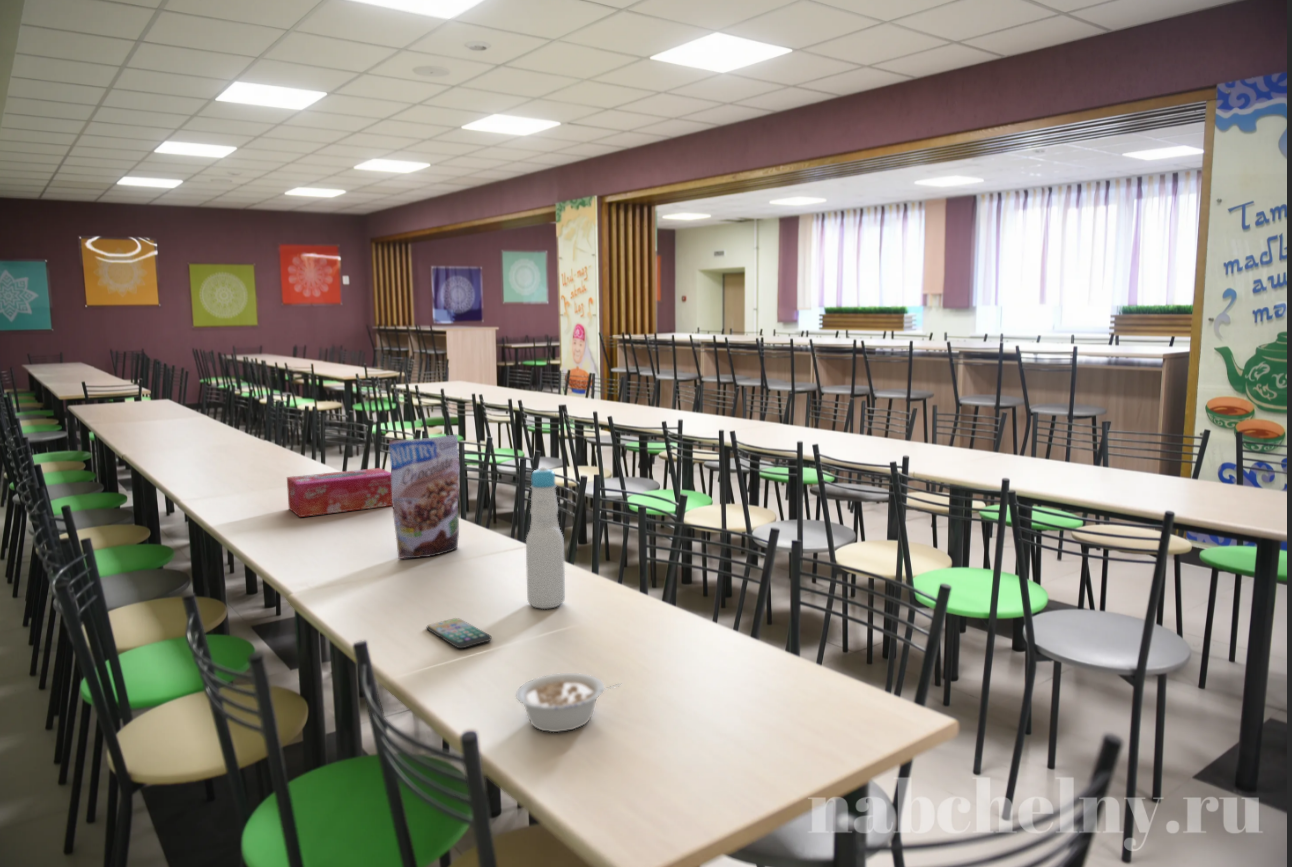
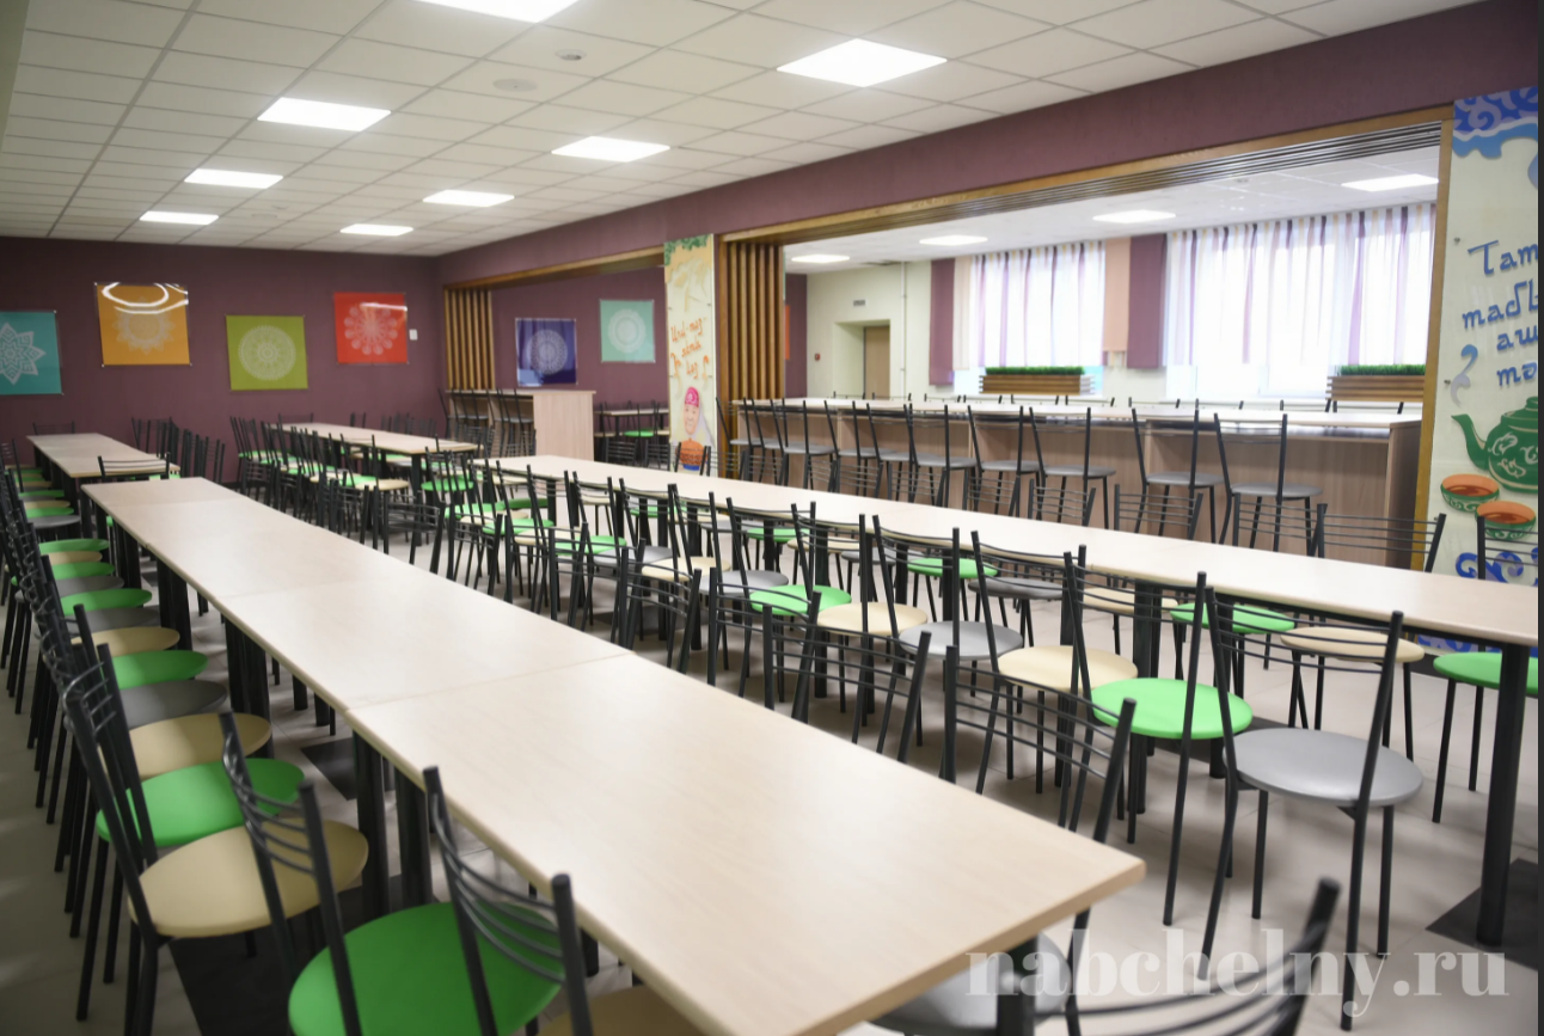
- bottle [525,466,566,610]
- granola pouch [388,434,460,560]
- tissue box [286,467,393,518]
- legume [515,672,622,733]
- smartphone [426,617,492,649]
